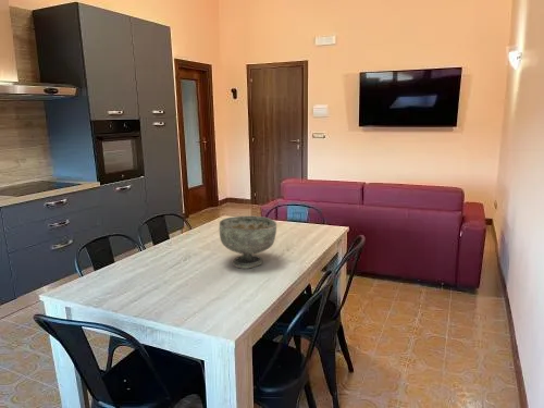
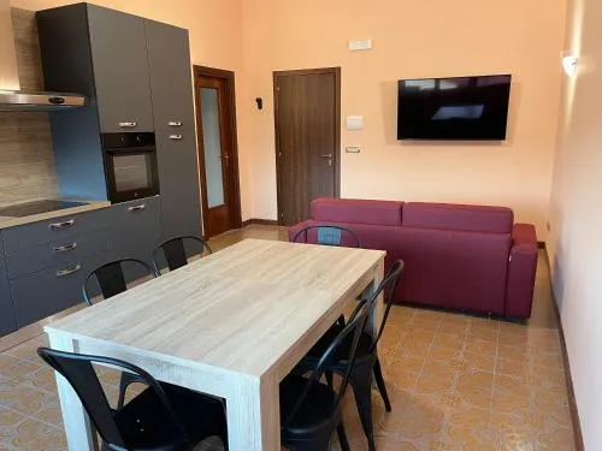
- decorative bowl [218,215,279,270]
